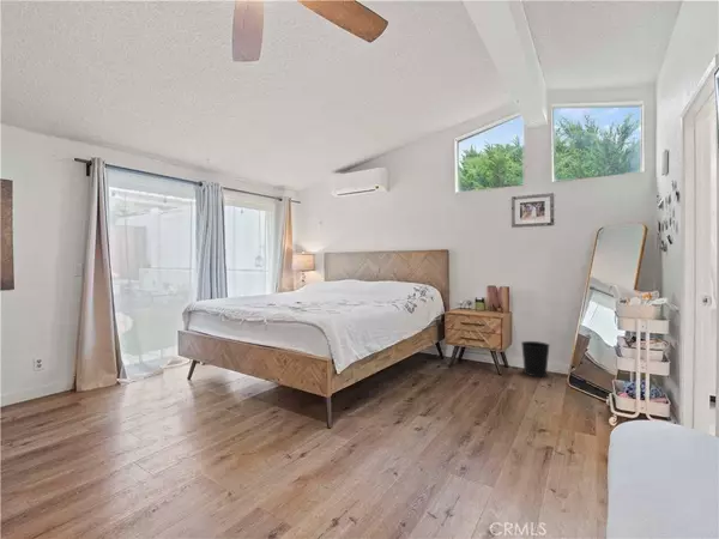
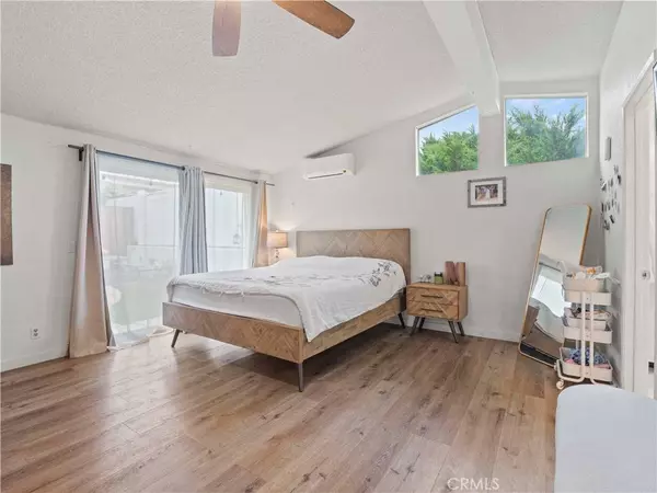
- wastebasket [520,340,551,377]
